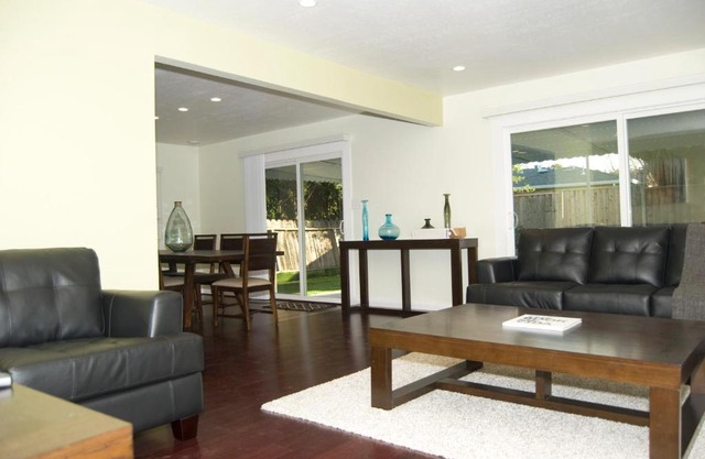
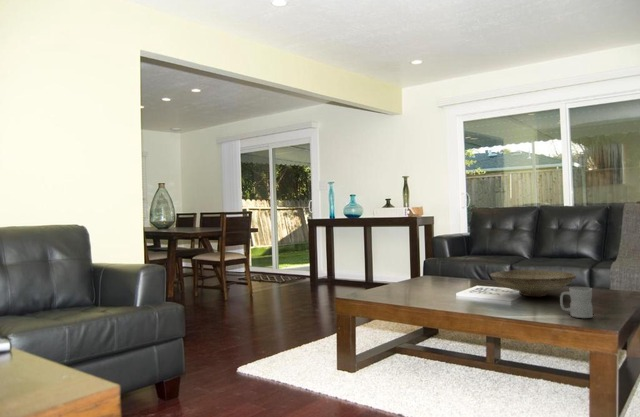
+ decorative bowl [489,269,577,297]
+ mug [559,286,594,319]
